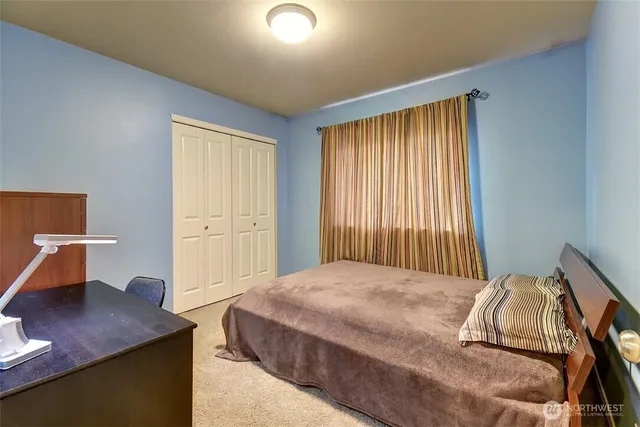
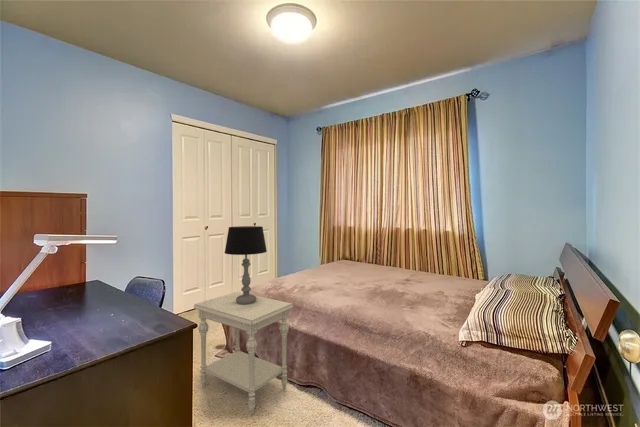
+ table lamp [223,225,268,304]
+ side table [193,291,294,415]
